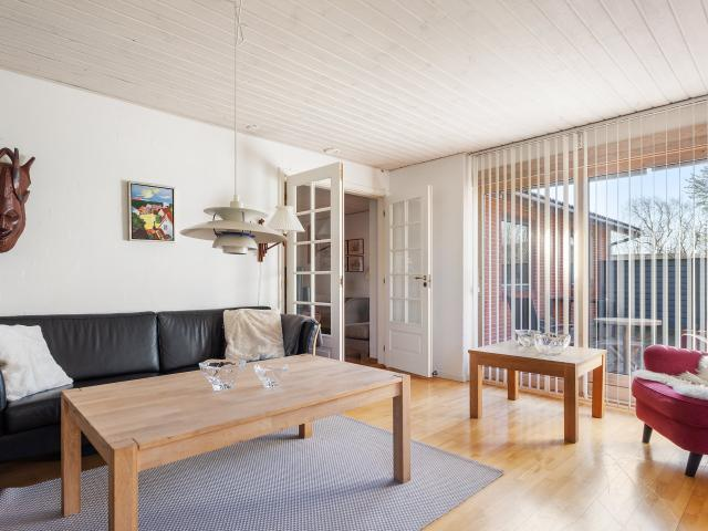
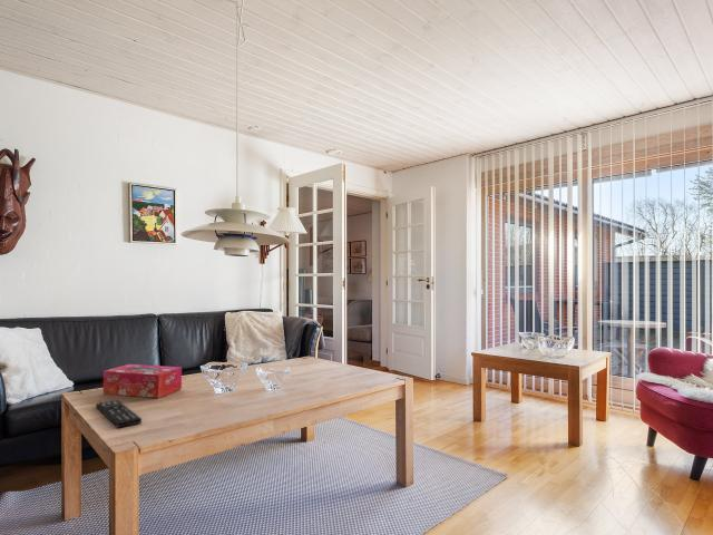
+ tissue box [102,363,183,399]
+ remote control [95,399,143,429]
